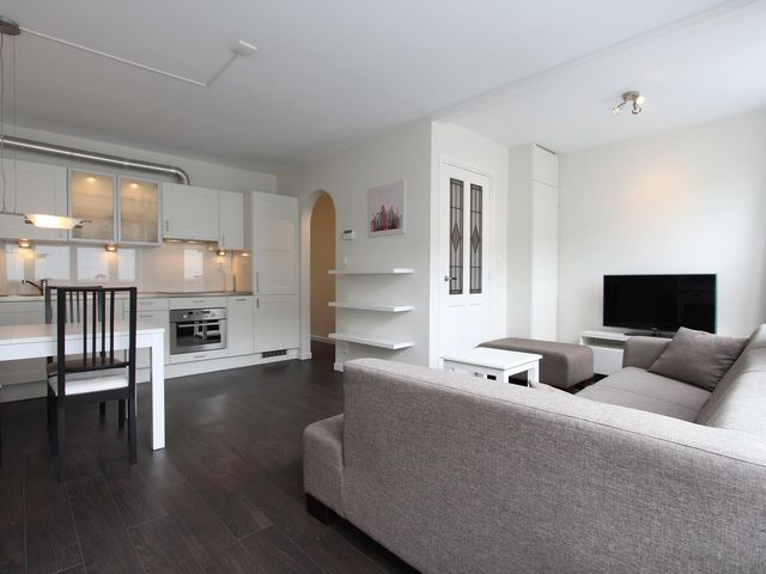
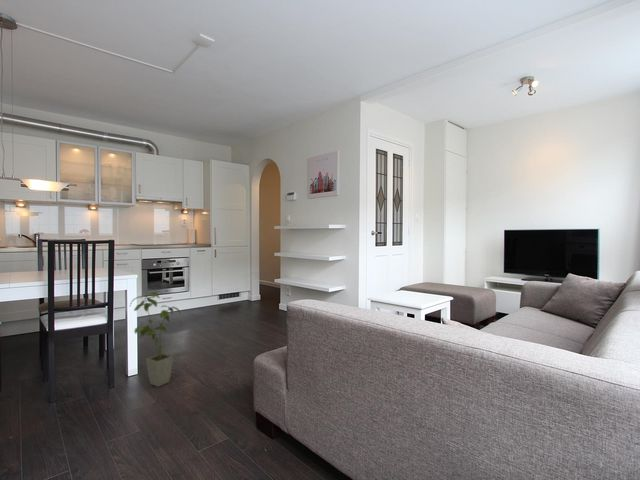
+ house plant [129,291,181,388]
